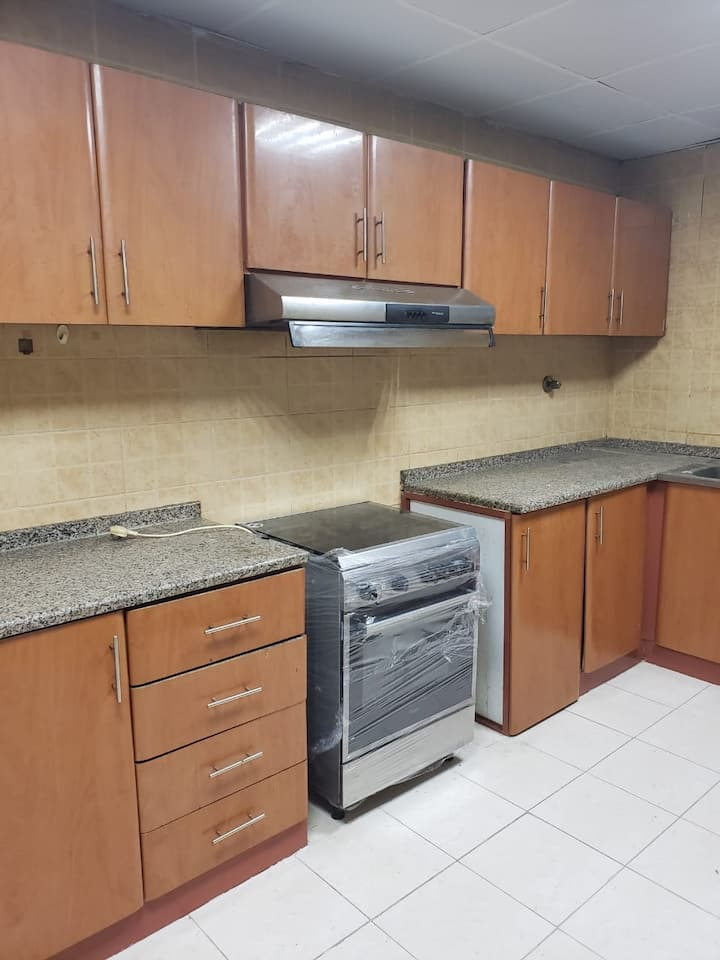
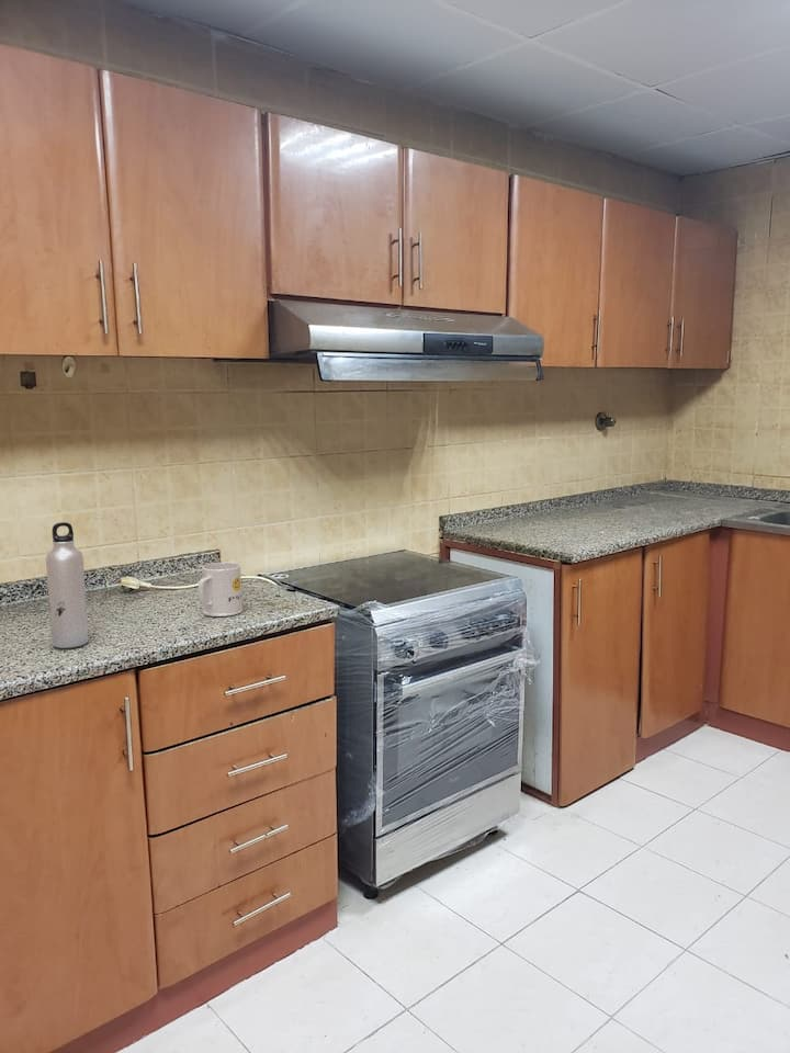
+ water bottle [45,521,89,649]
+ mug [198,562,244,618]
